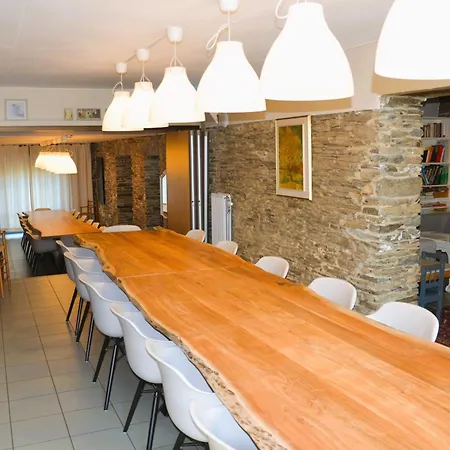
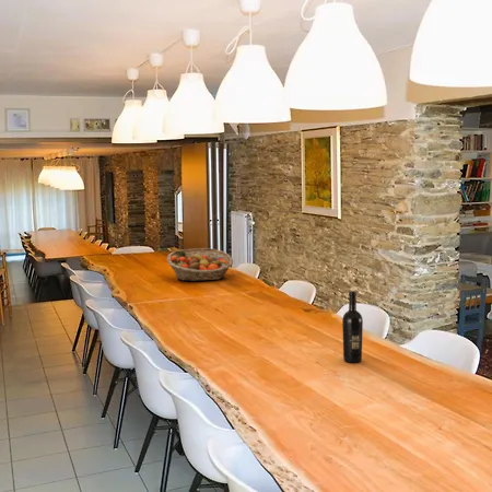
+ fruit basket [166,247,234,282]
+ wine bottle [341,290,364,364]
